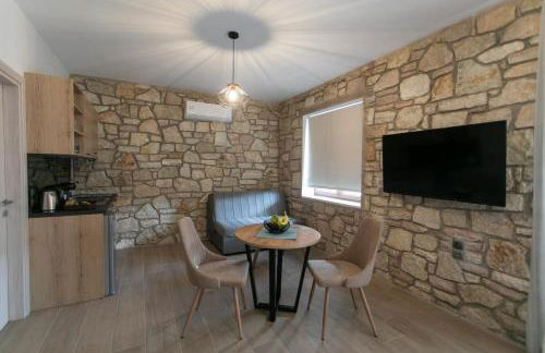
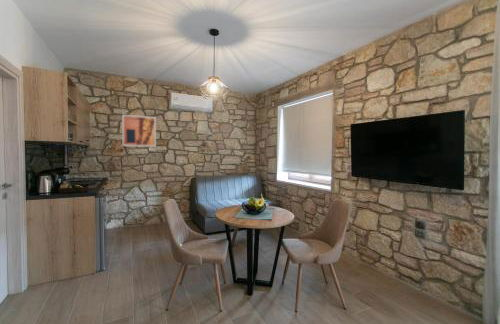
+ wall art [121,114,157,148]
